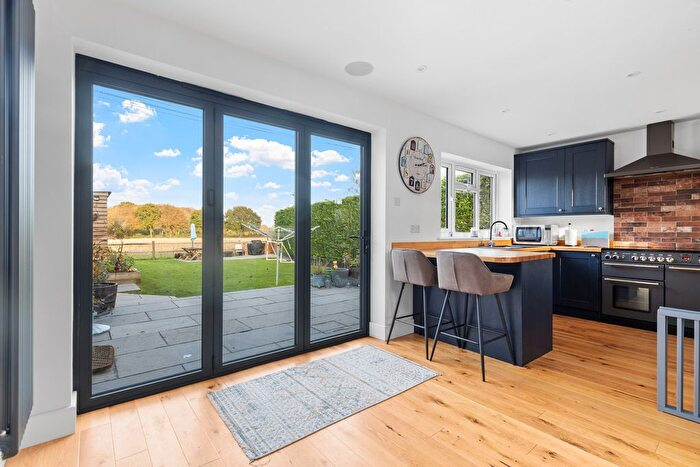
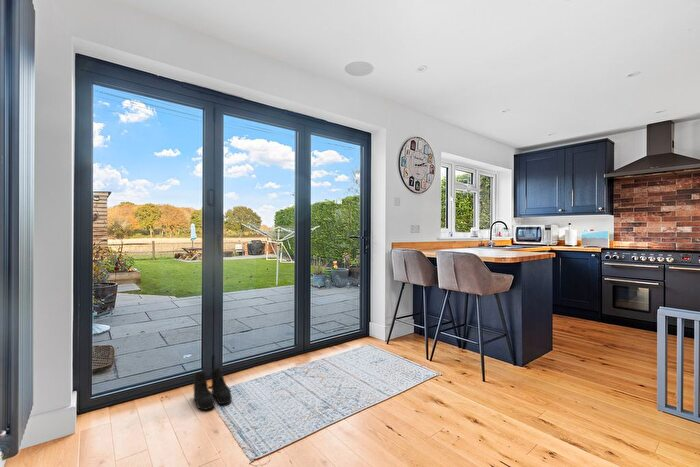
+ boots [193,366,233,411]
